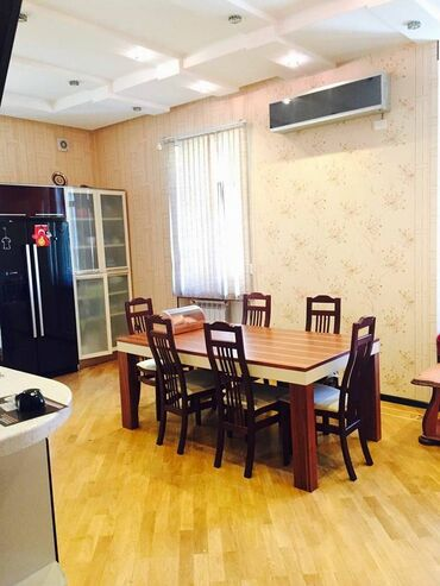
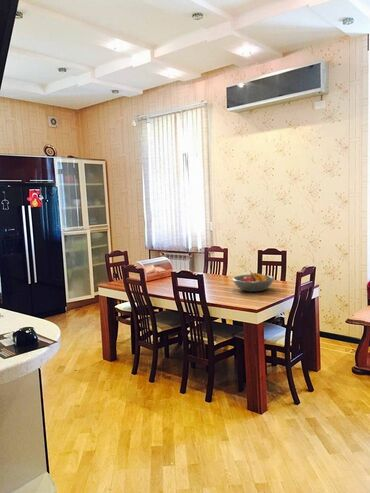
+ fruit bowl [231,271,275,293]
